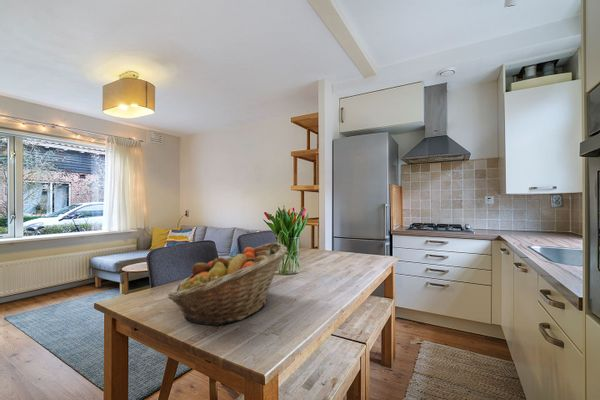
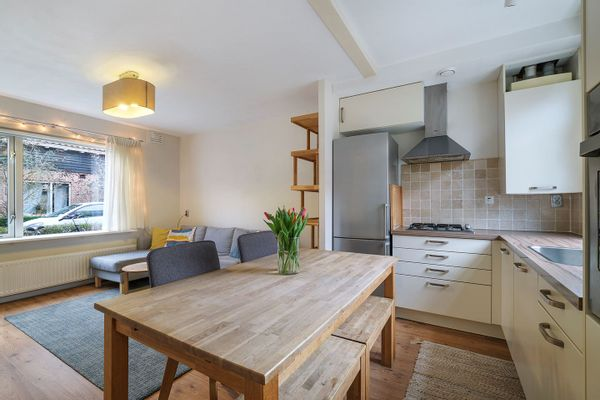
- fruit basket [167,241,288,327]
